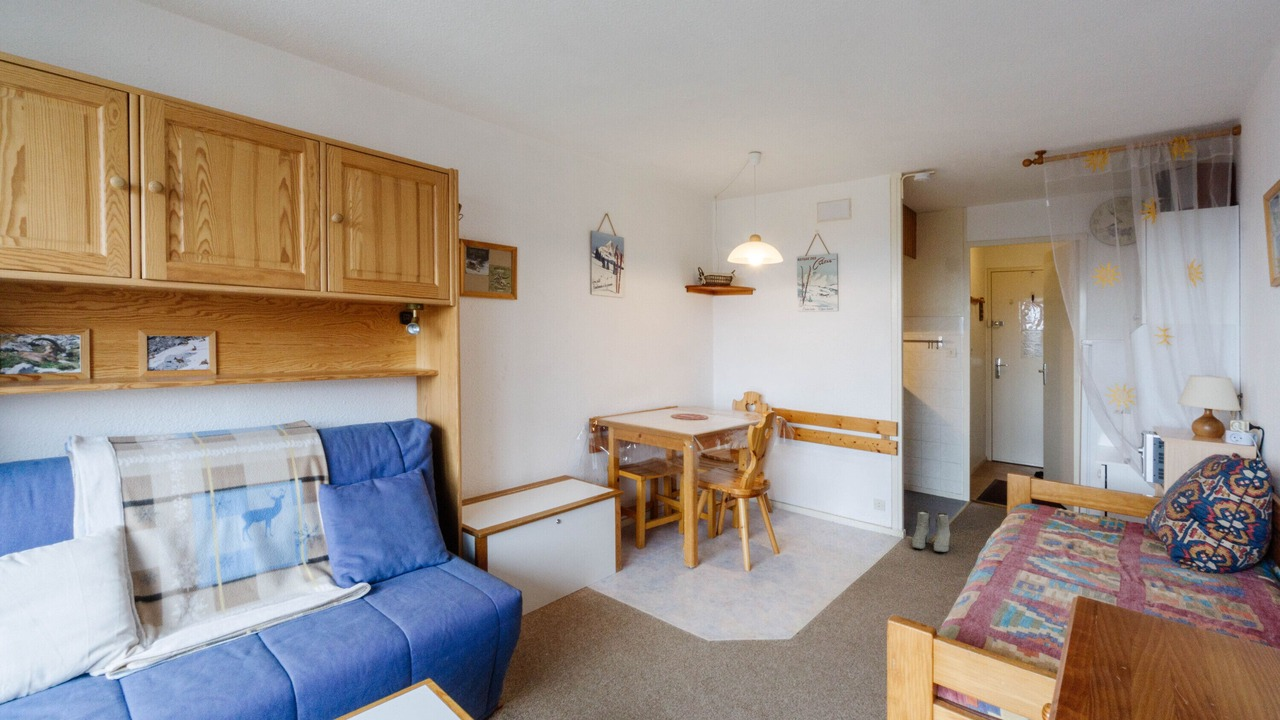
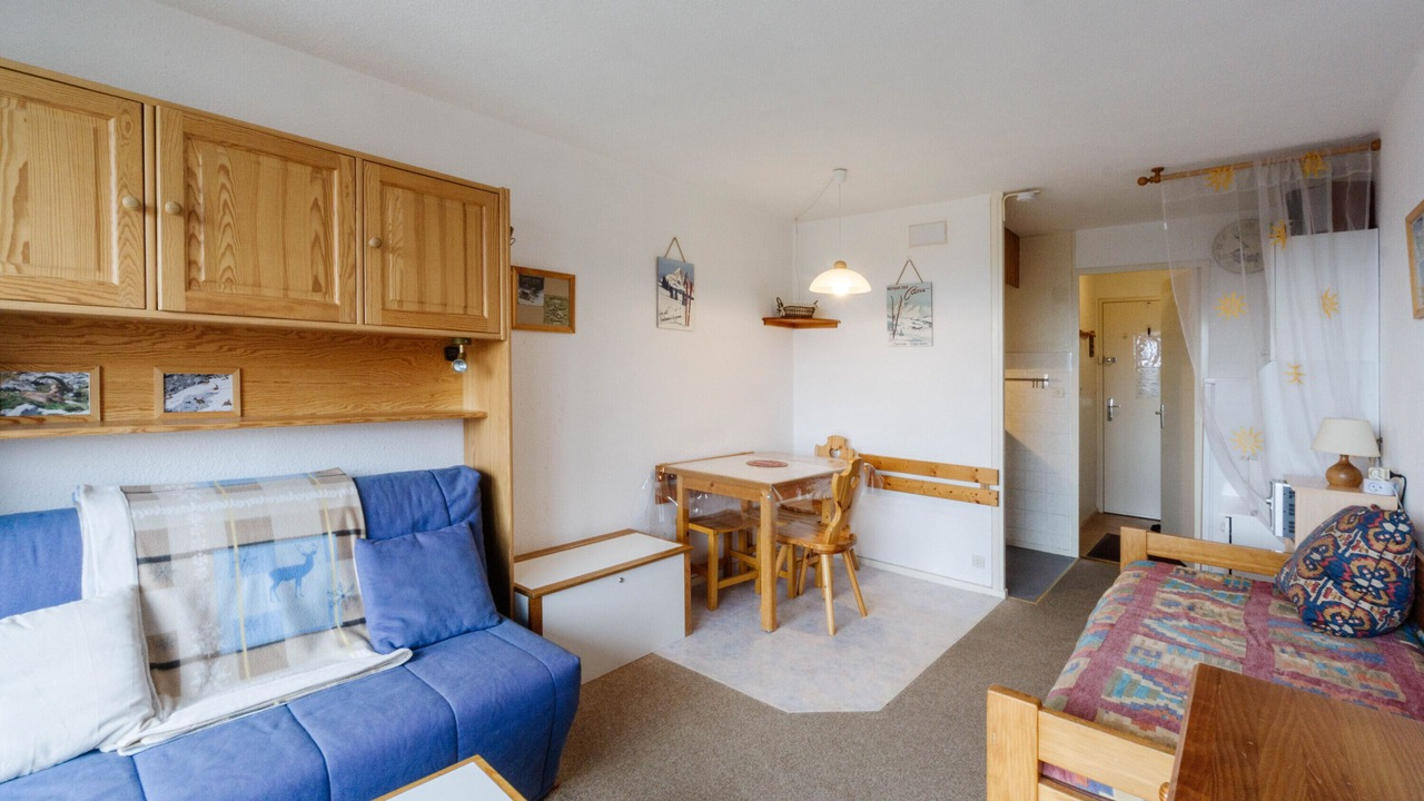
- boots [911,509,951,553]
